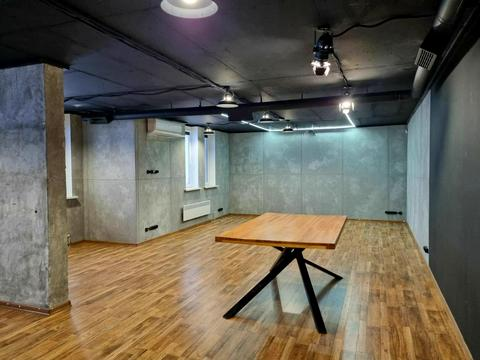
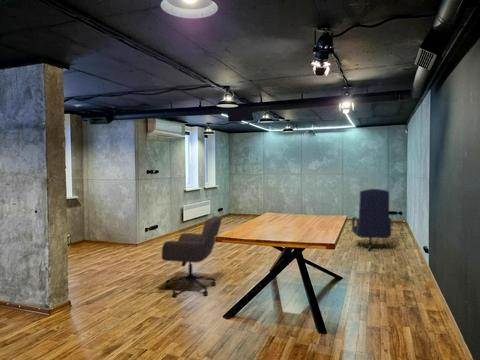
+ office chair [161,215,223,298]
+ office chair [351,188,393,252]
